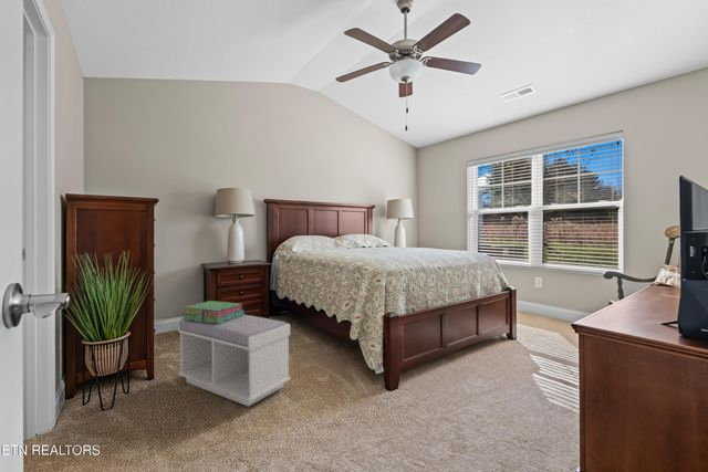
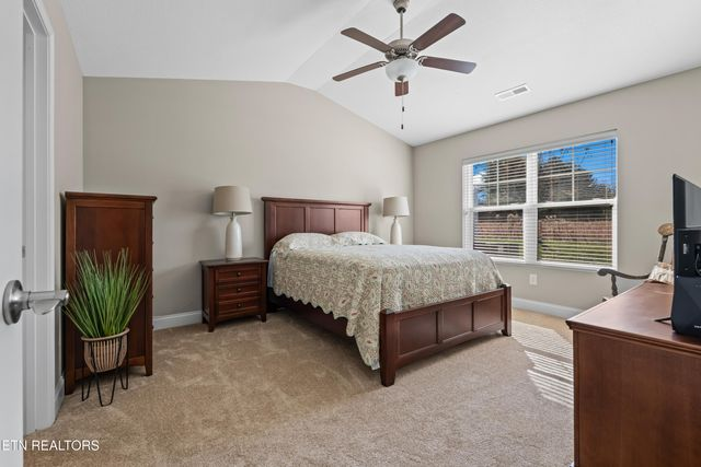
- stack of books [180,300,246,324]
- bench [177,314,292,408]
